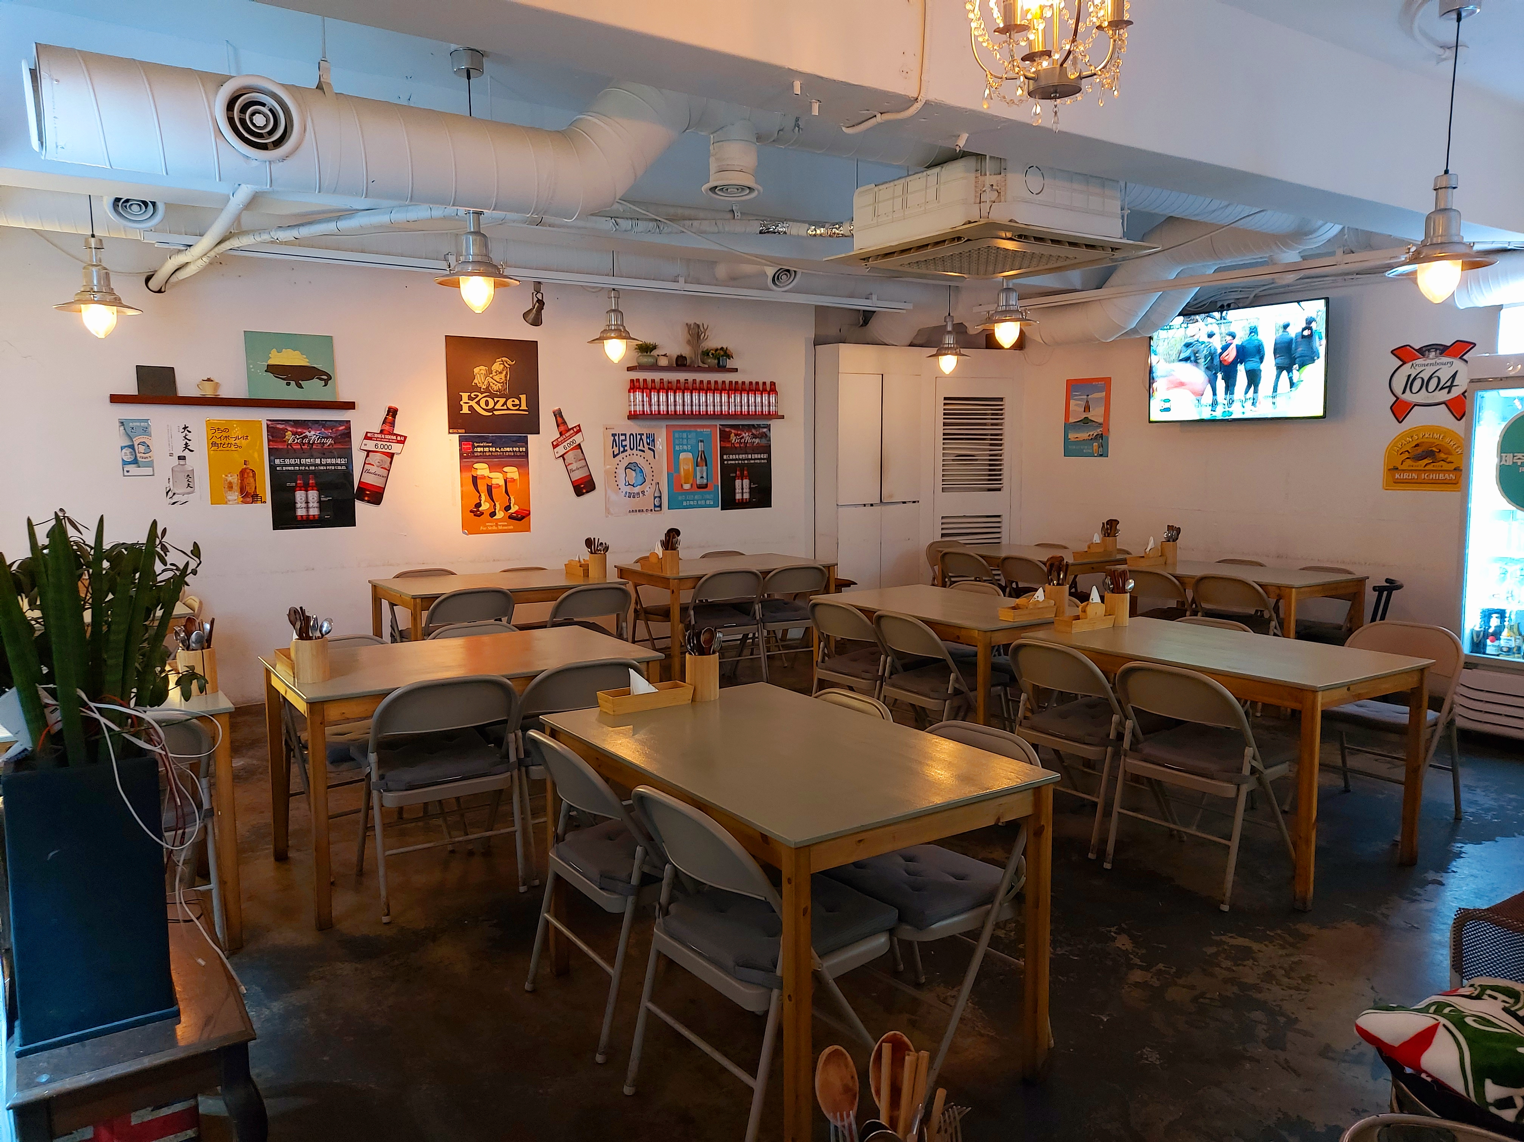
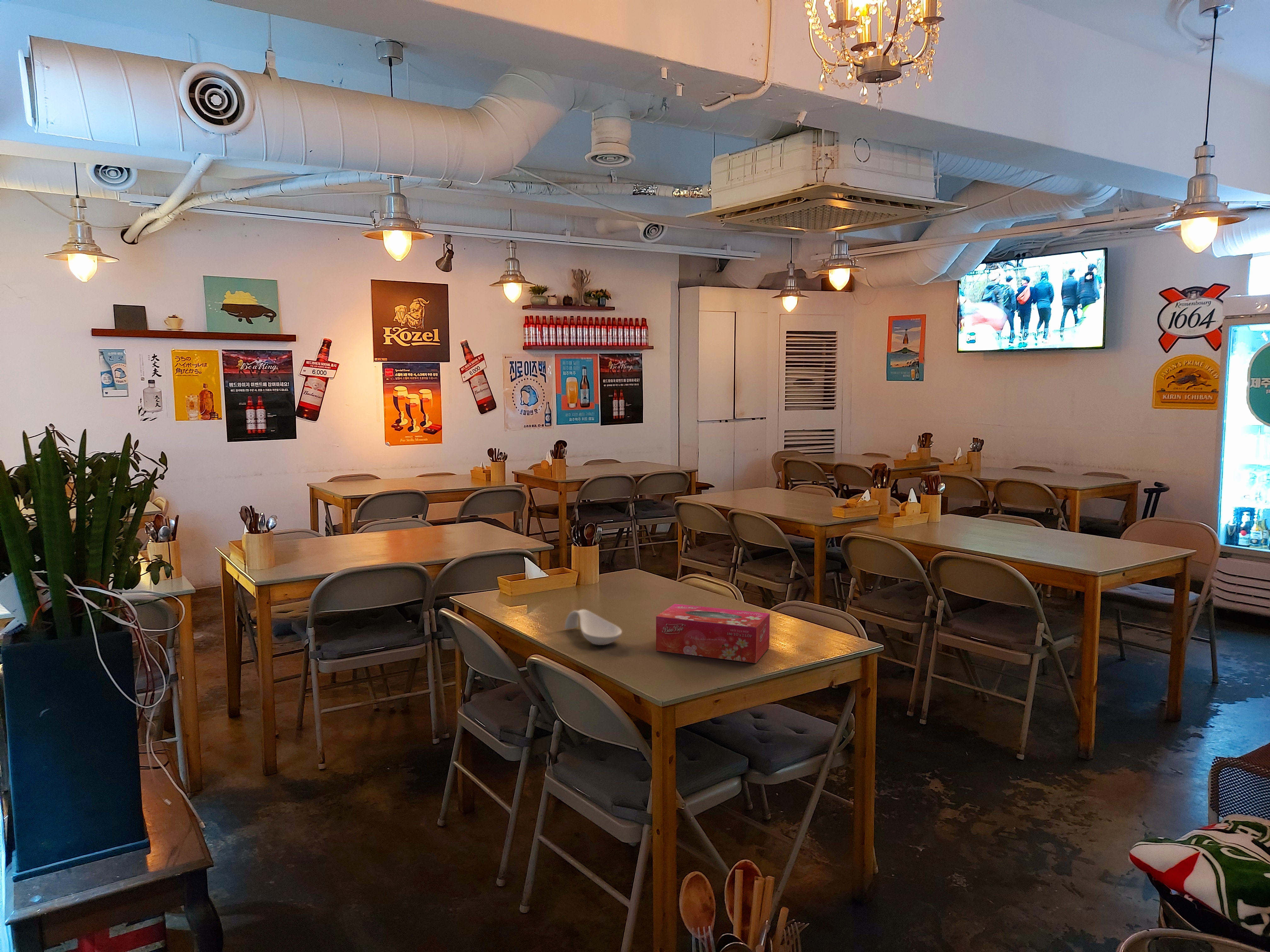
+ spoon rest [564,609,622,645]
+ tissue box [656,603,770,664]
